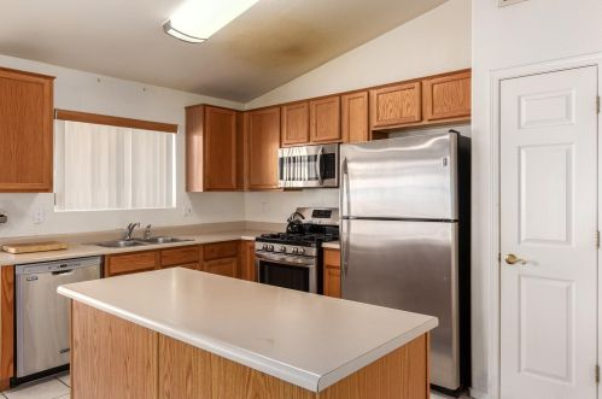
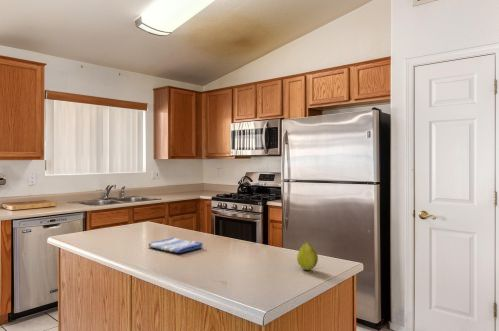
+ fruit [296,239,319,271]
+ dish towel [147,236,204,254]
